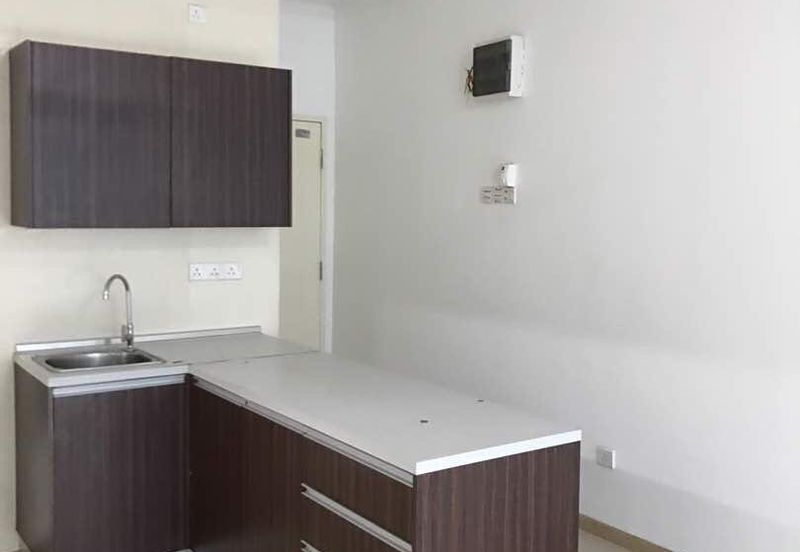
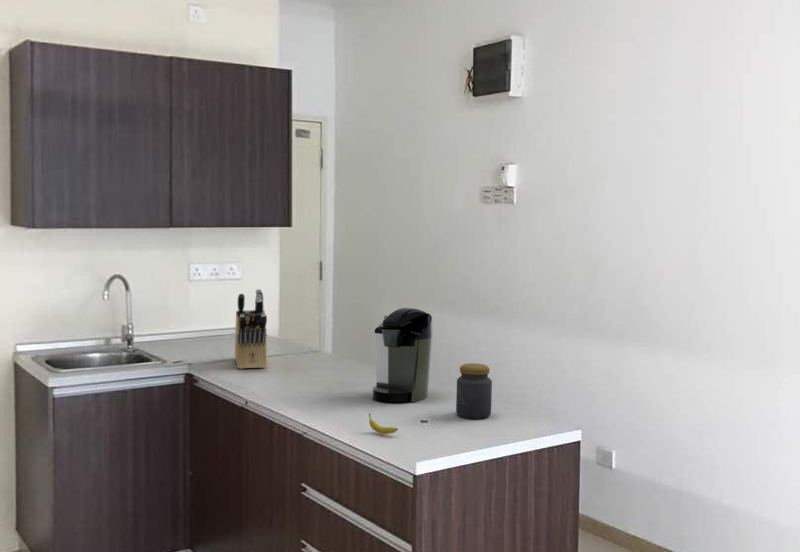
+ fruit [368,412,398,435]
+ knife block [234,288,268,370]
+ jar [455,362,493,420]
+ coffee maker [372,307,434,403]
